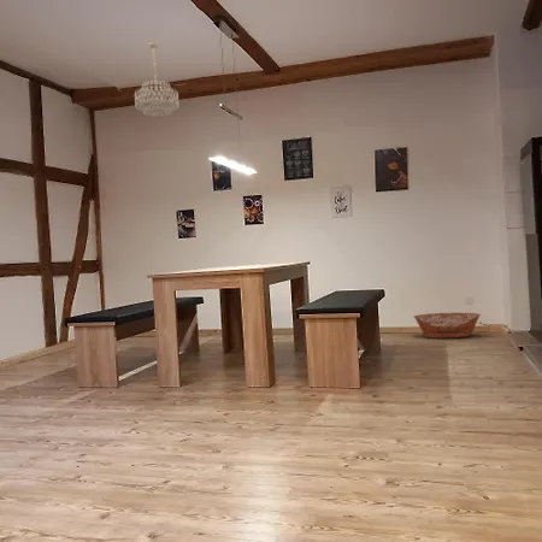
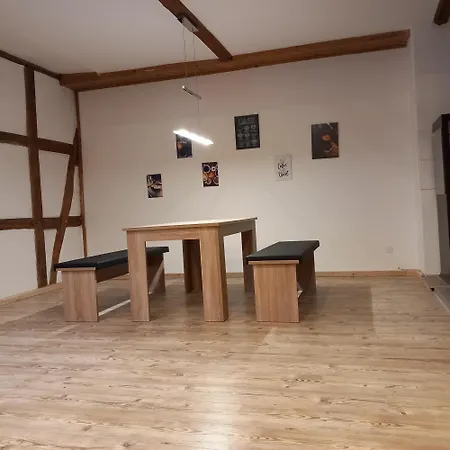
- basket [412,312,482,340]
- chandelier [134,41,181,118]
